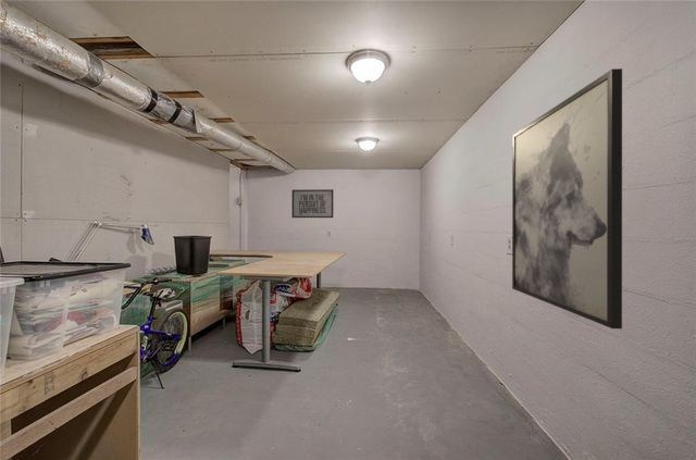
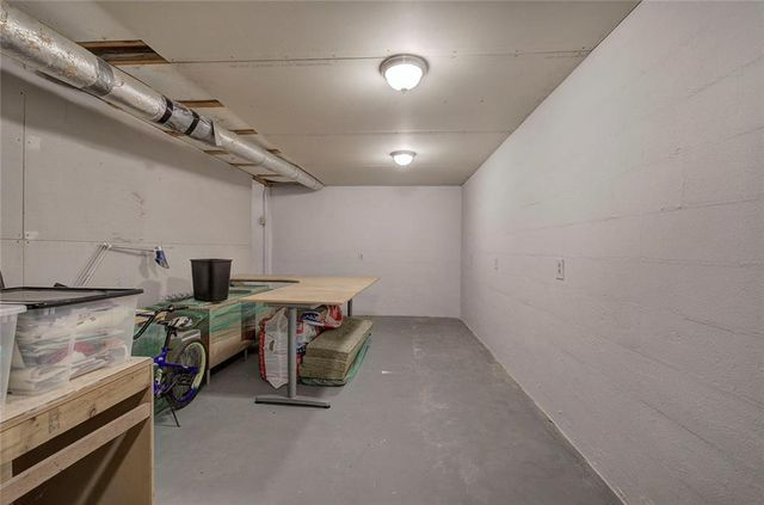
- wall art [511,67,623,330]
- mirror [291,188,334,219]
